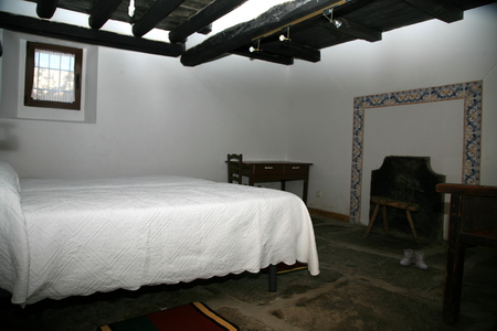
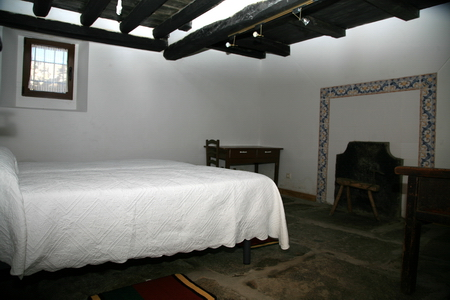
- boots [399,248,429,270]
